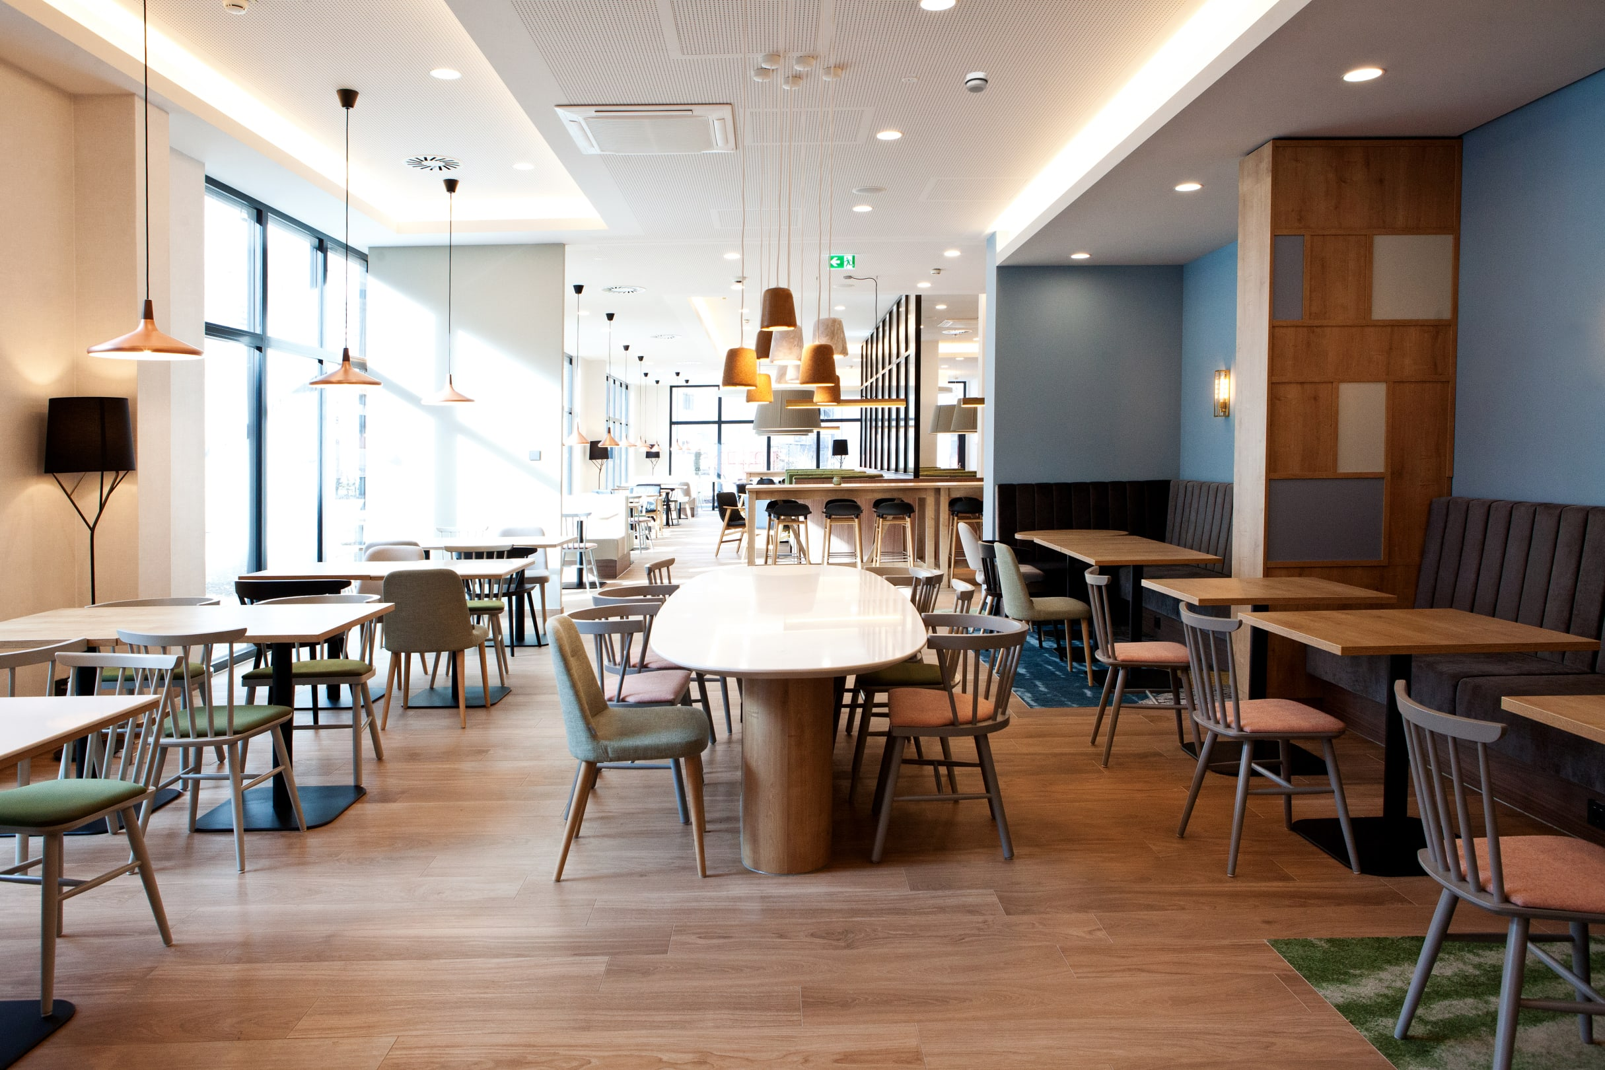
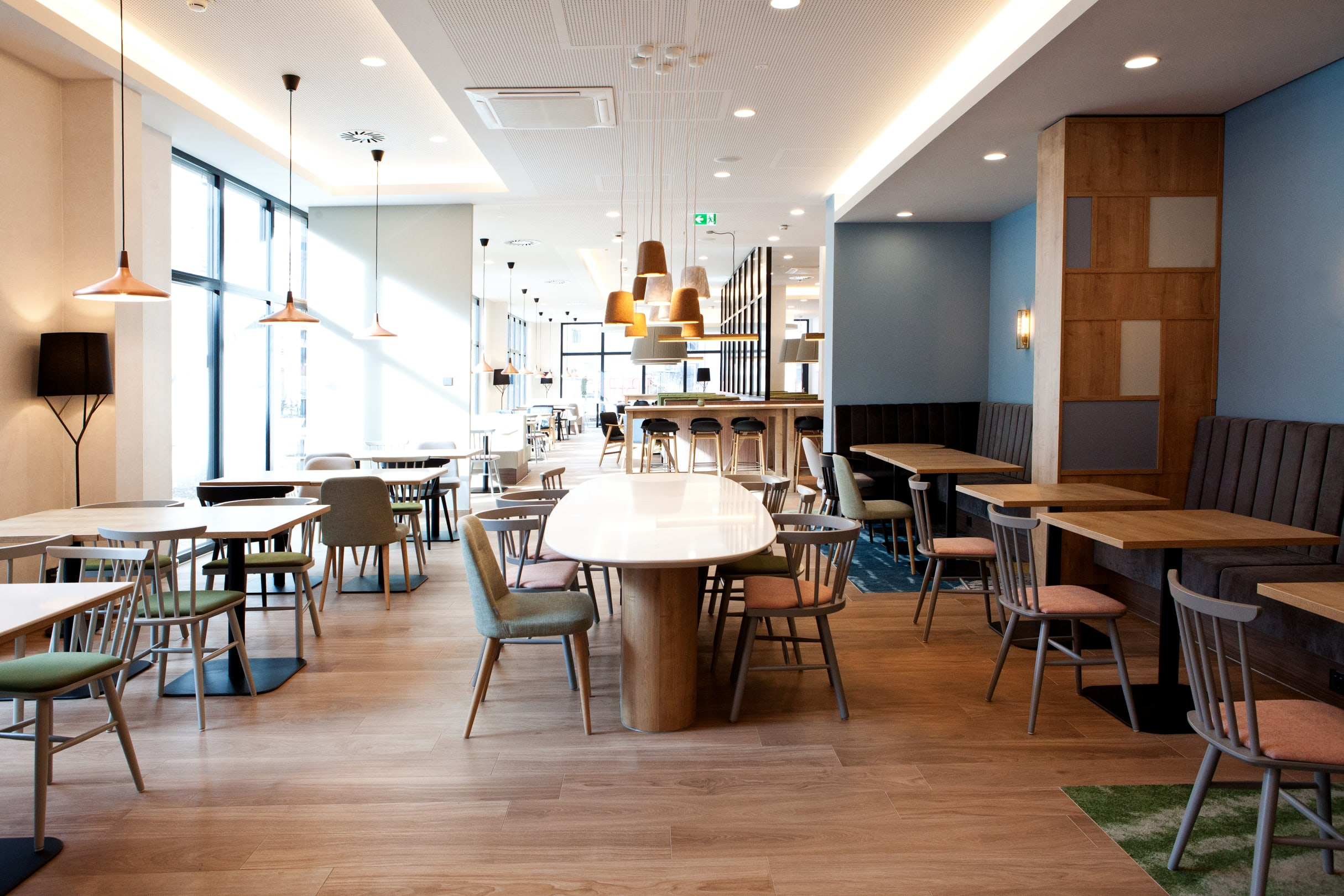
- smoke detector [965,72,989,94]
